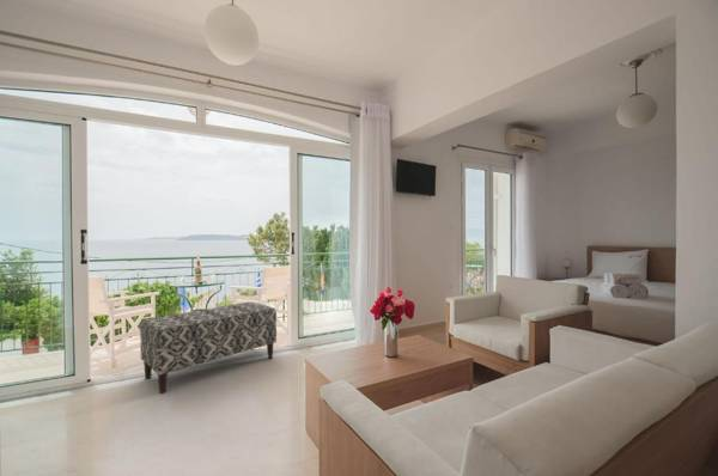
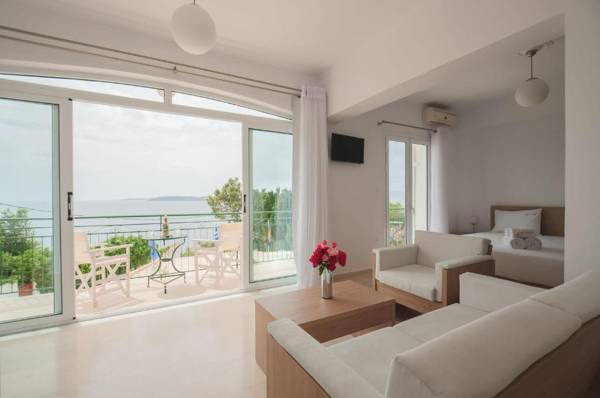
- bench [139,301,278,395]
